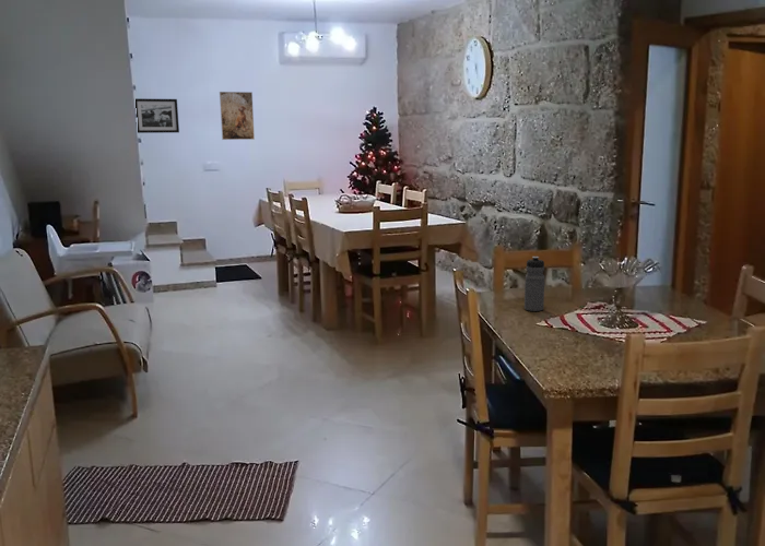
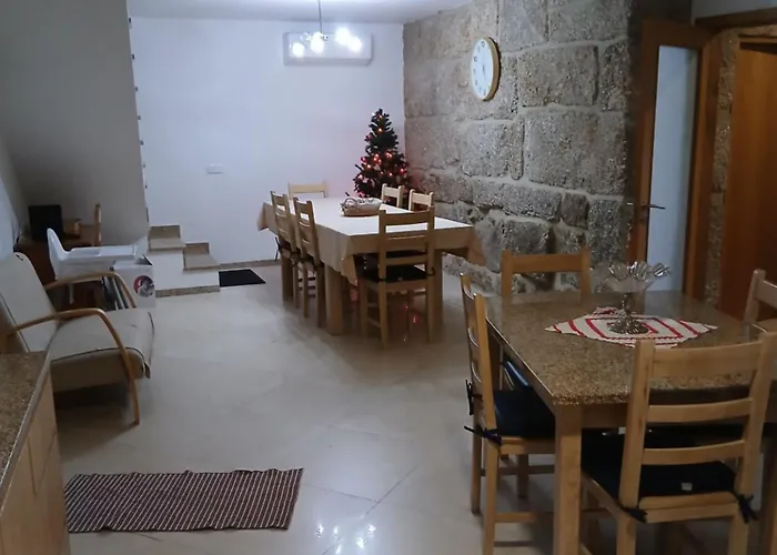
- picture frame [134,97,180,134]
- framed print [219,91,256,141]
- water bottle [523,256,545,312]
